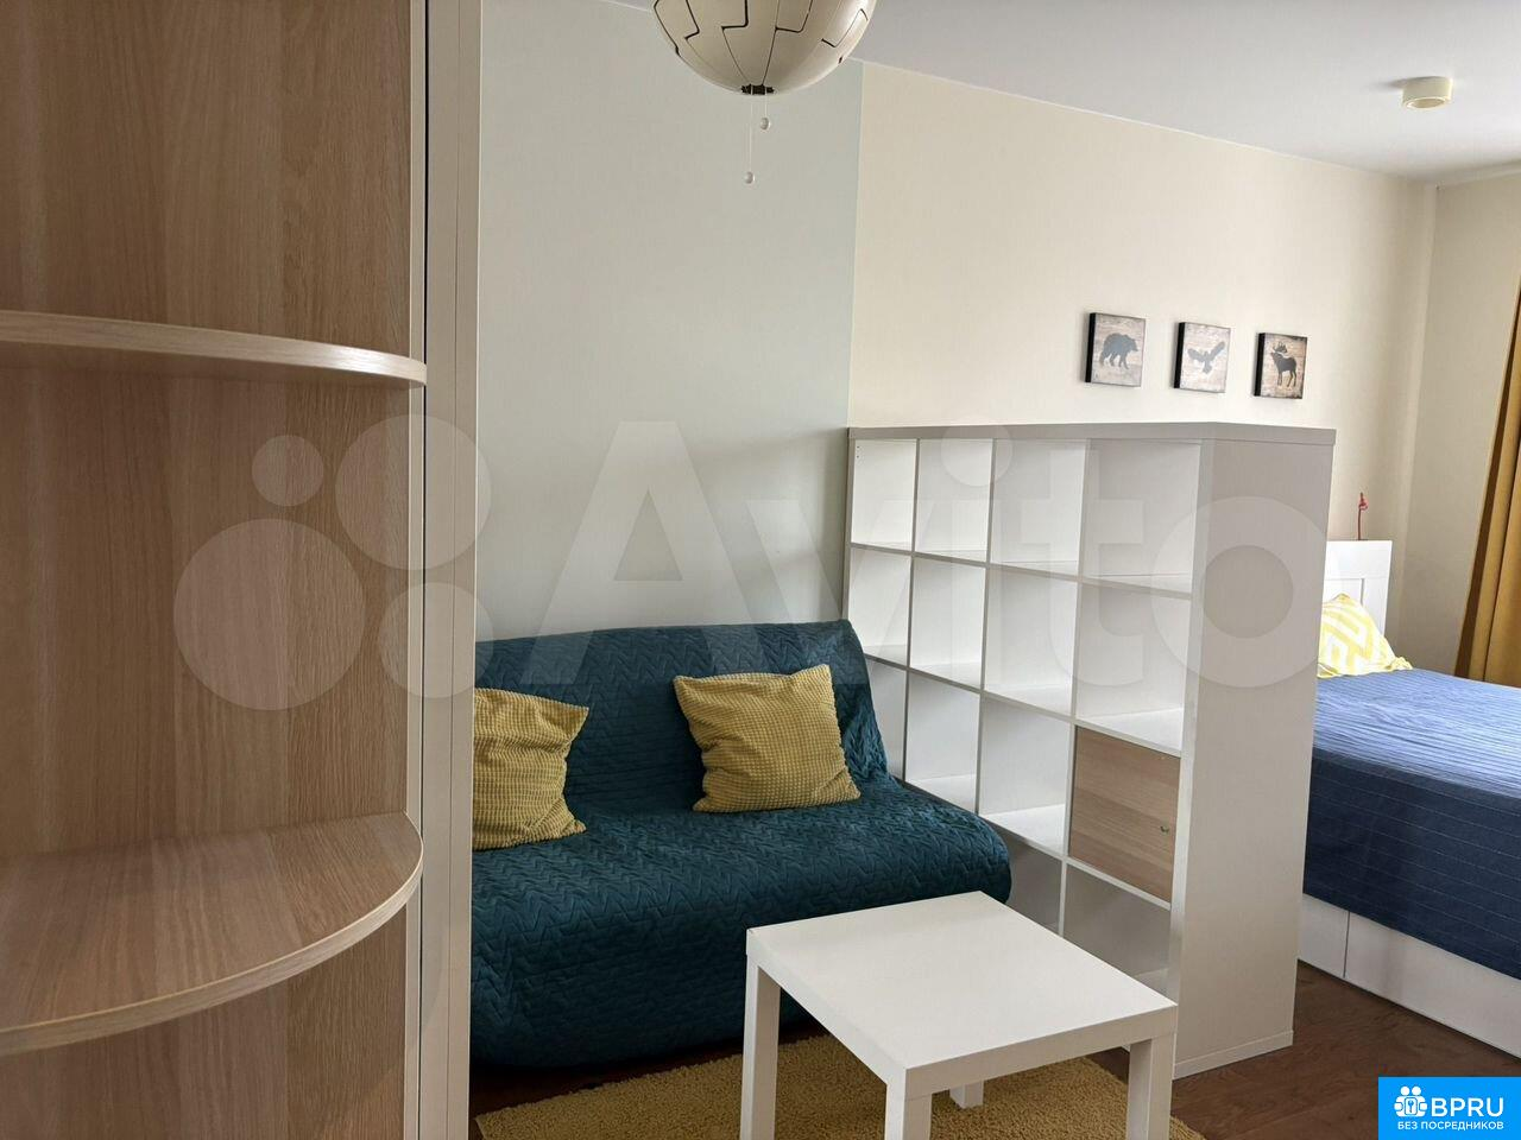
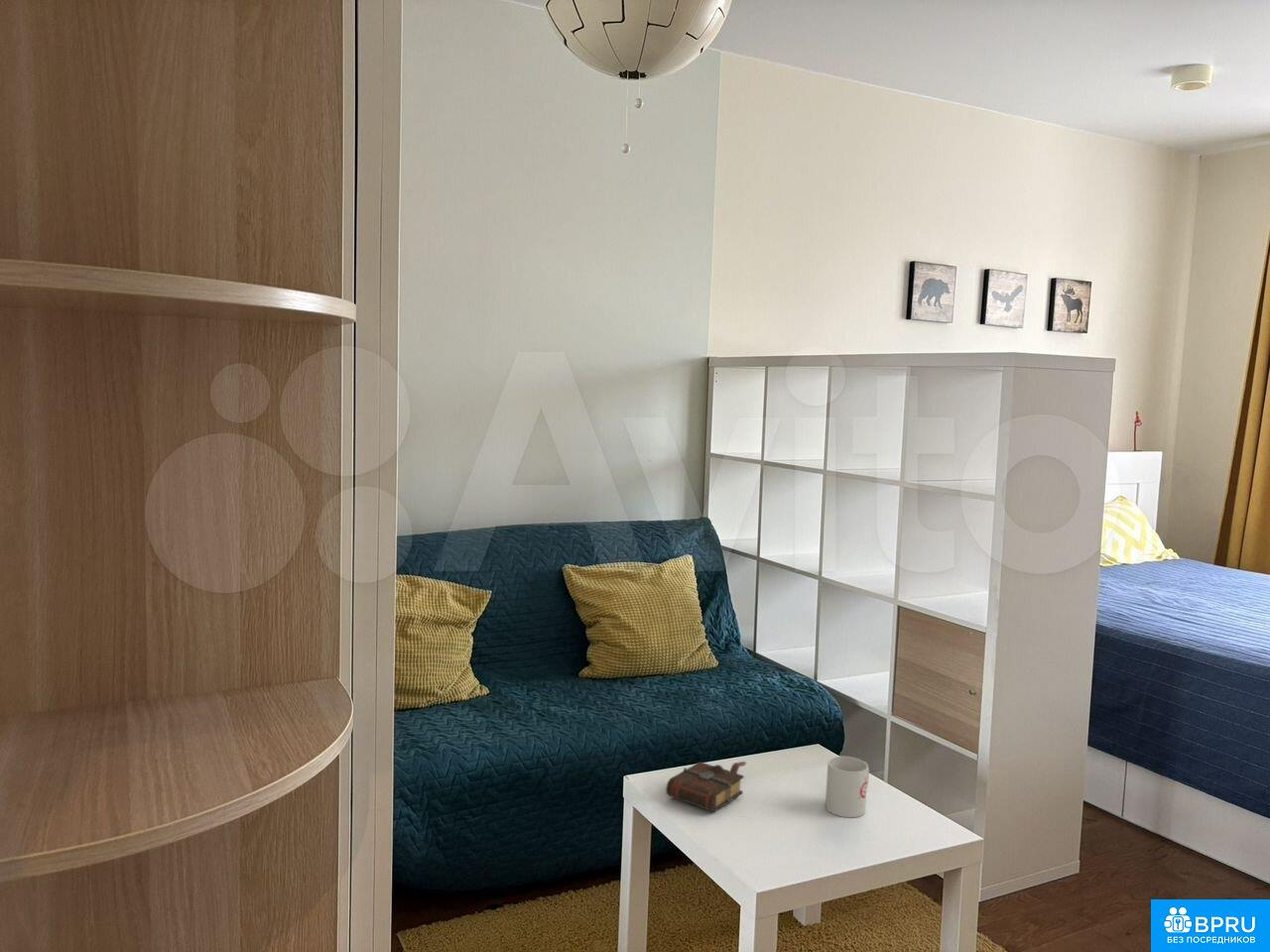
+ book [665,761,747,813]
+ mug [825,756,870,818]
